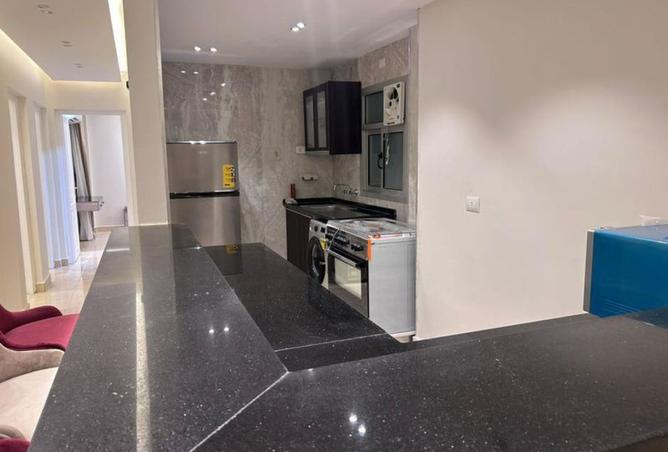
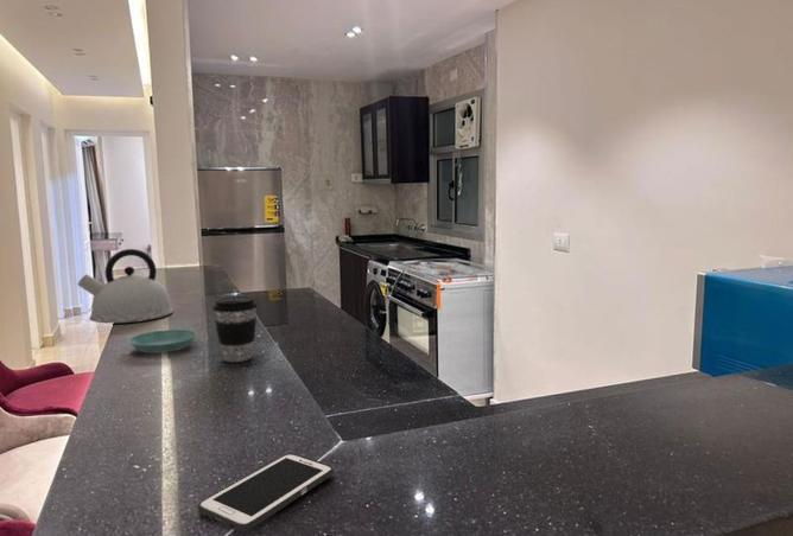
+ kettle [77,248,175,324]
+ saucer [128,328,198,355]
+ cell phone [197,452,335,534]
+ coffee cup [211,295,259,363]
